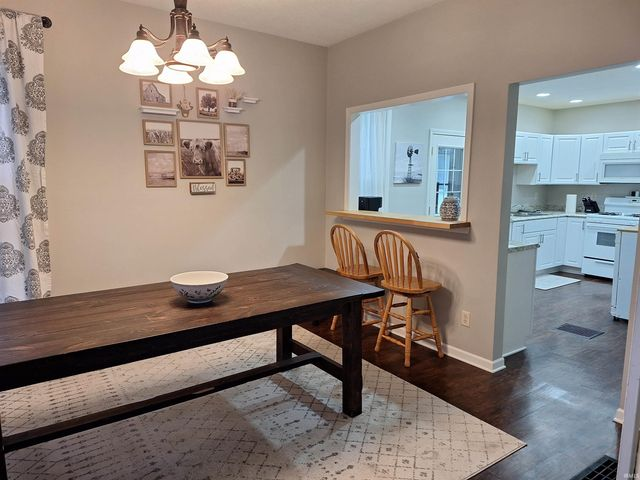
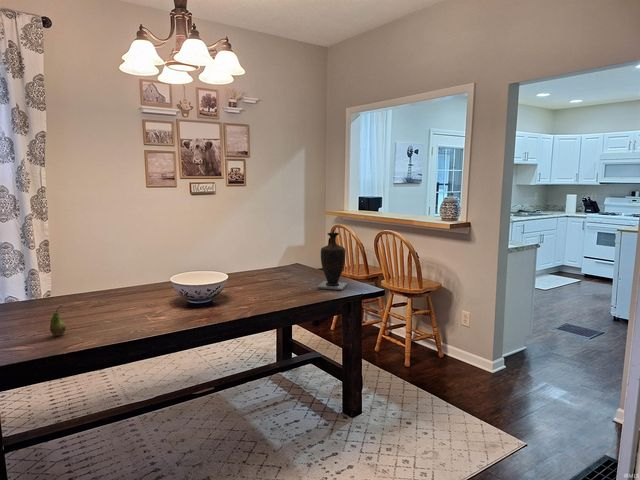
+ fruit [49,305,67,337]
+ vase [316,232,348,291]
